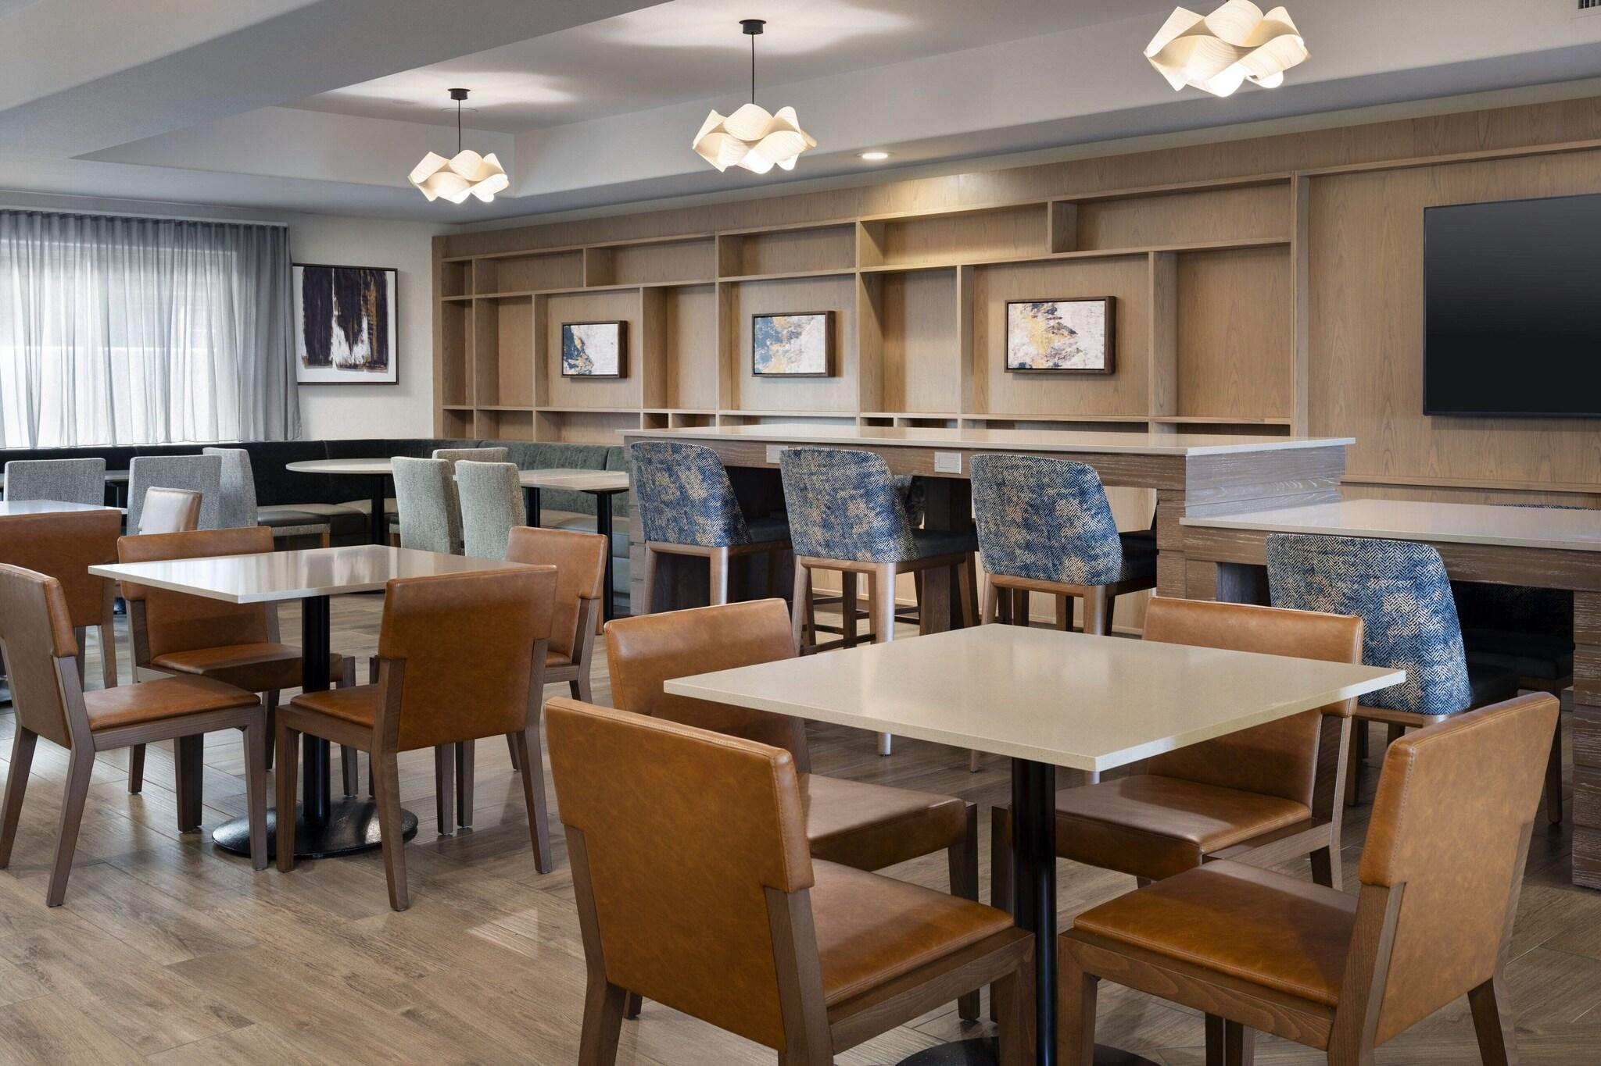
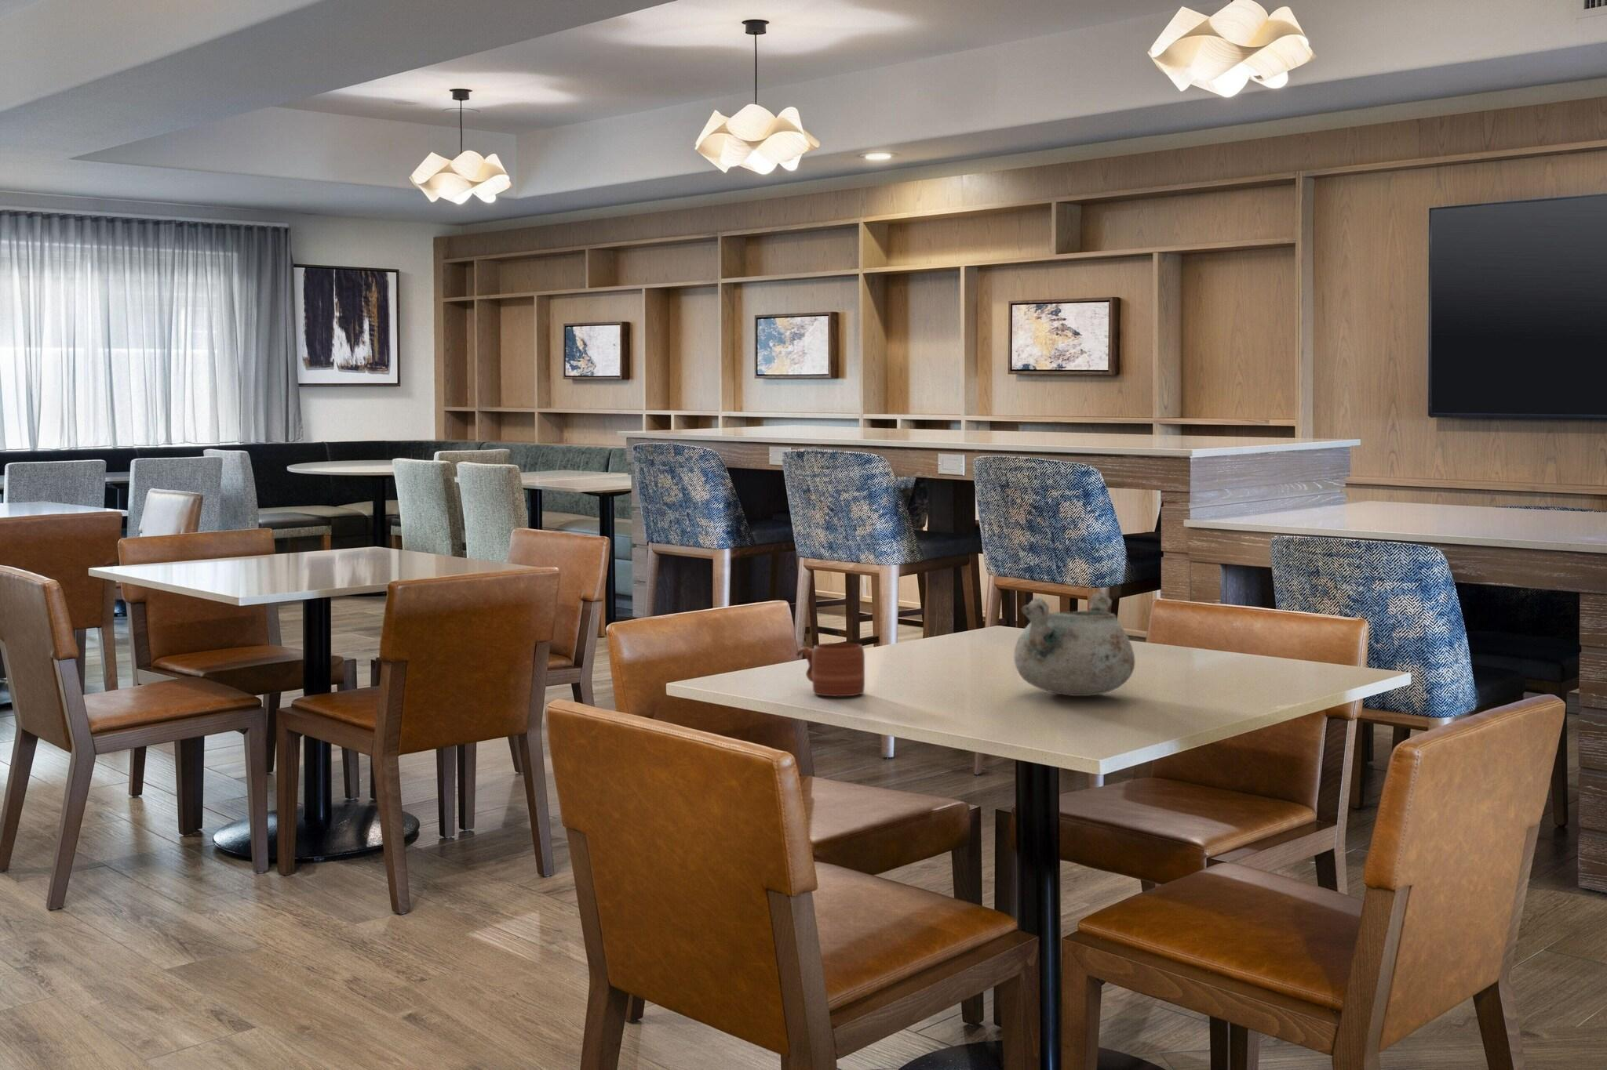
+ decorative bowl [1013,591,1135,697]
+ mug [796,642,865,697]
